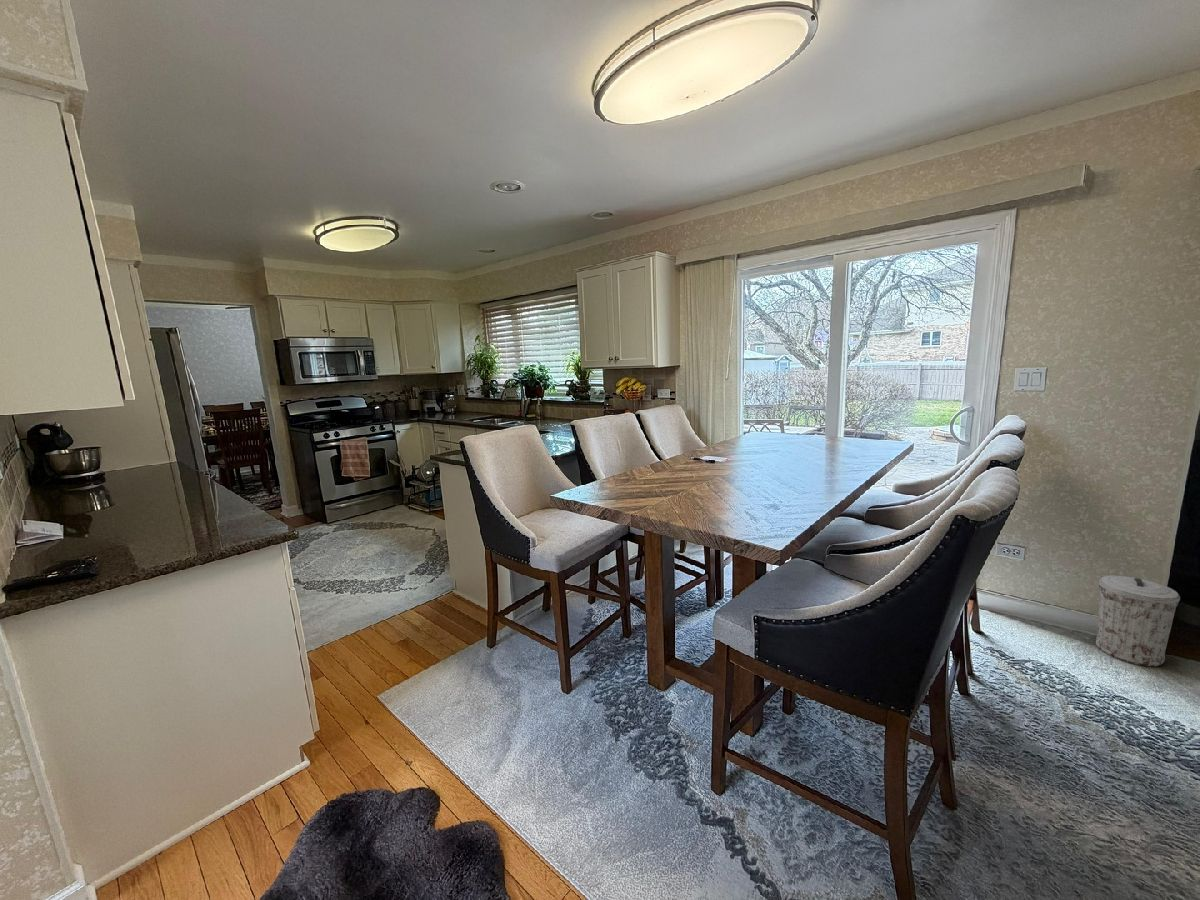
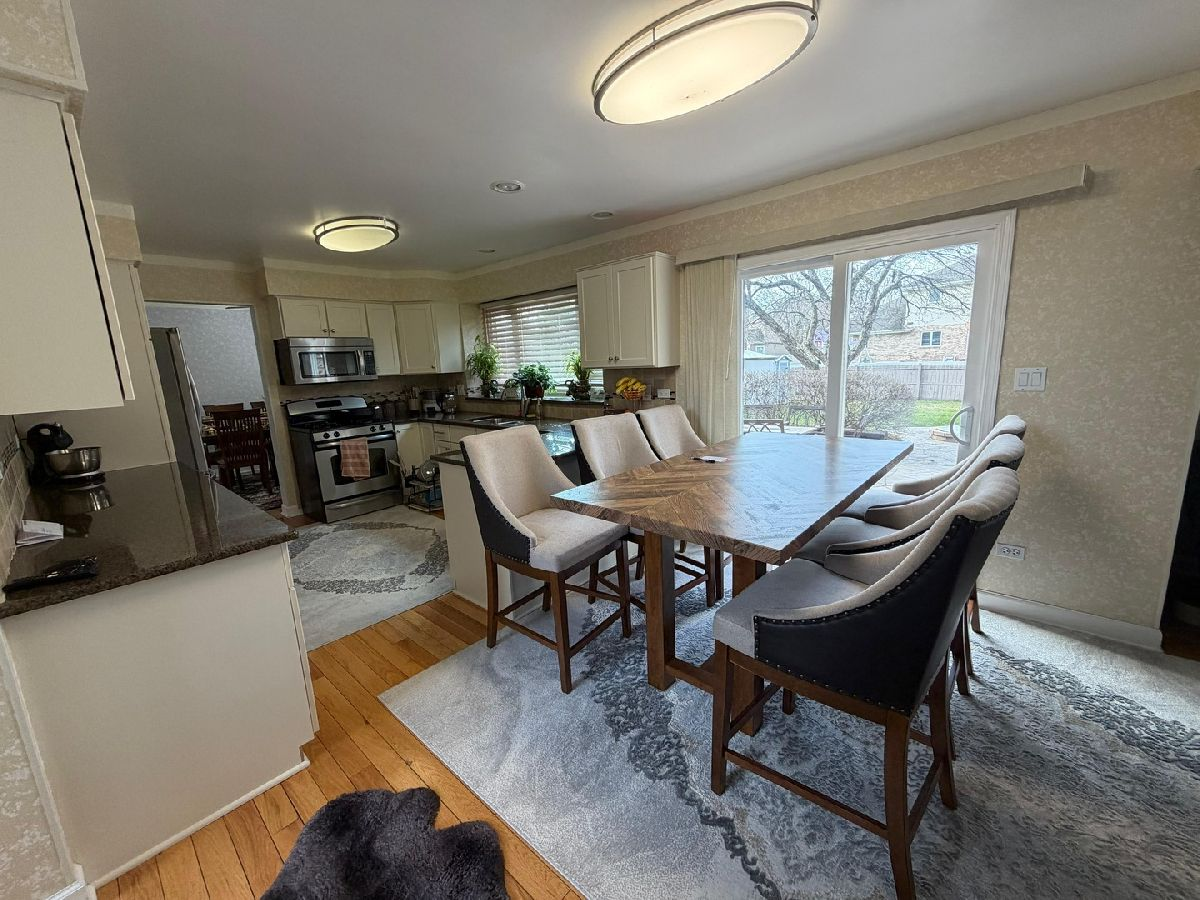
- trash can [1095,575,1181,667]
